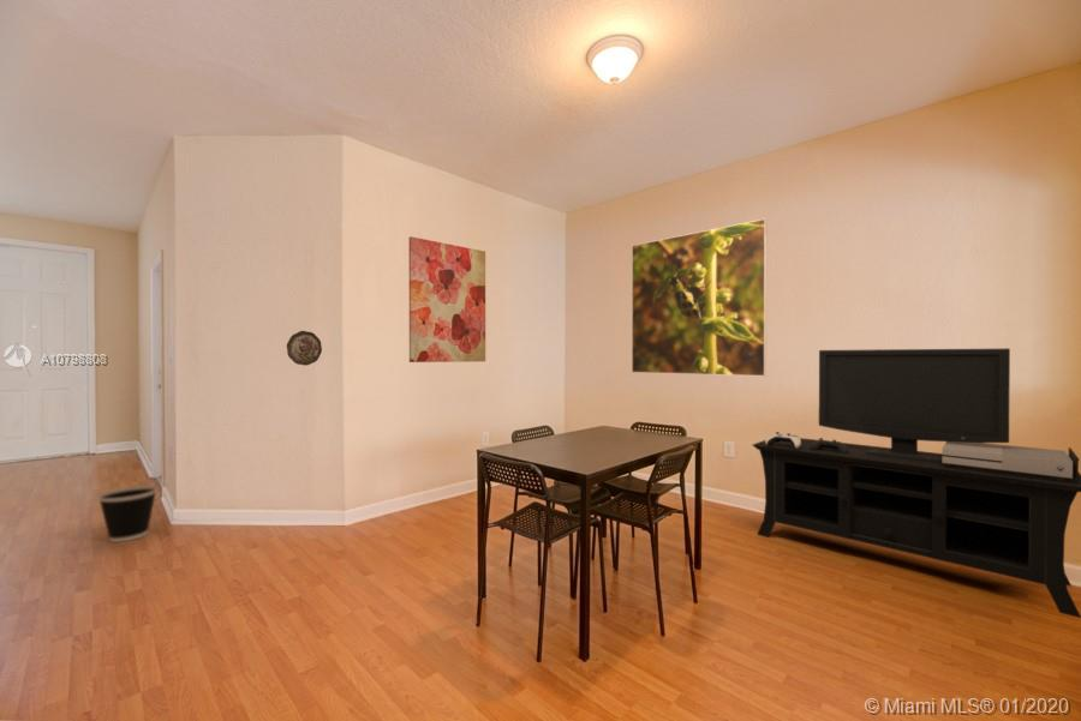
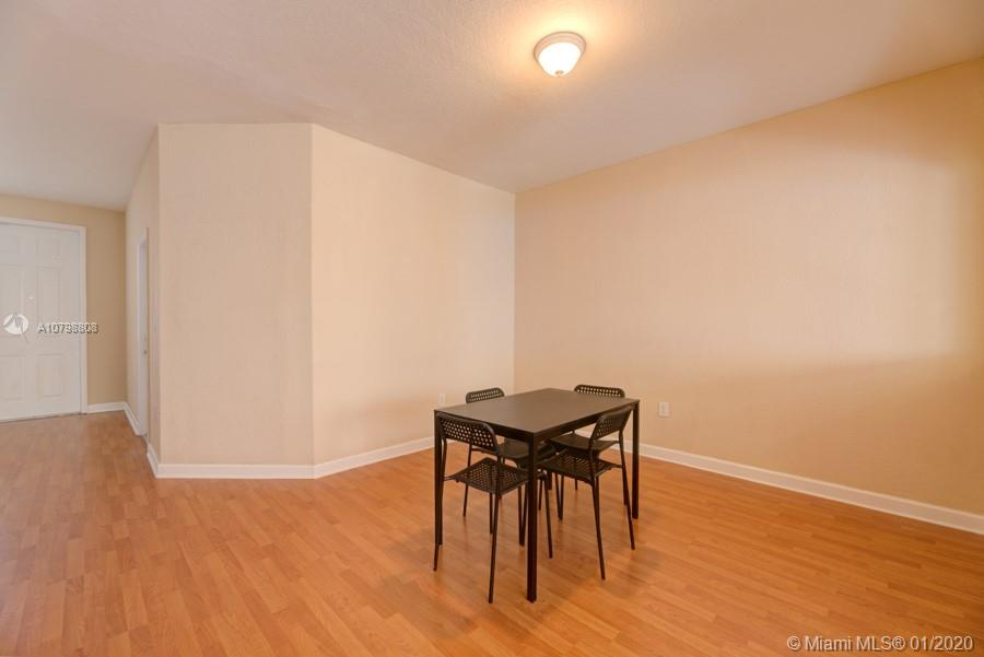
- media console [752,347,1081,619]
- wall art [407,235,486,363]
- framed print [631,217,768,377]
- wastebasket [96,485,159,543]
- decorative plate [286,330,323,367]
